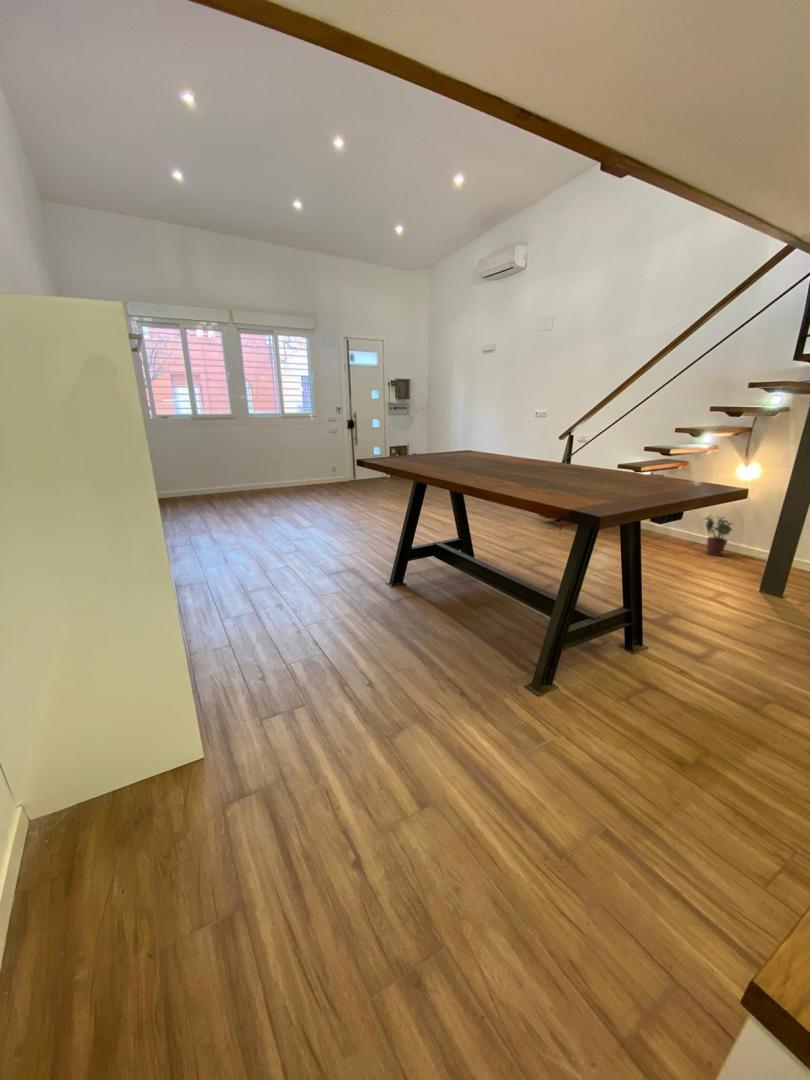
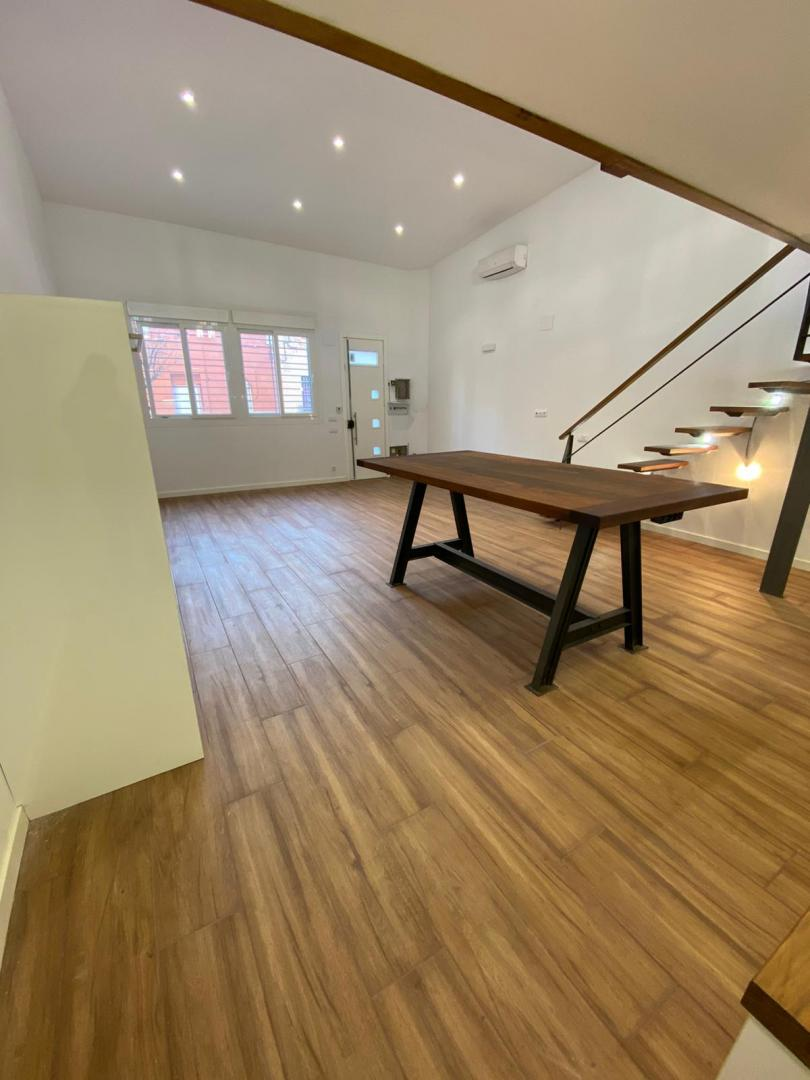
- potted plant [702,514,735,557]
